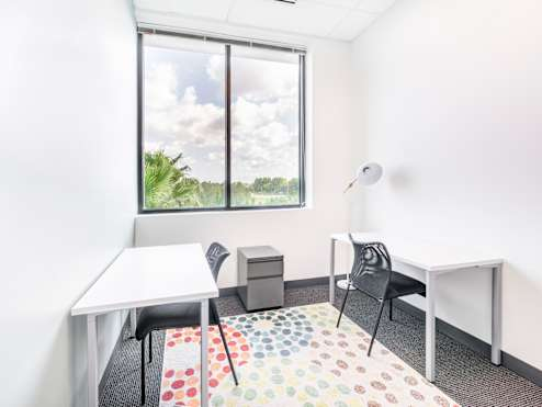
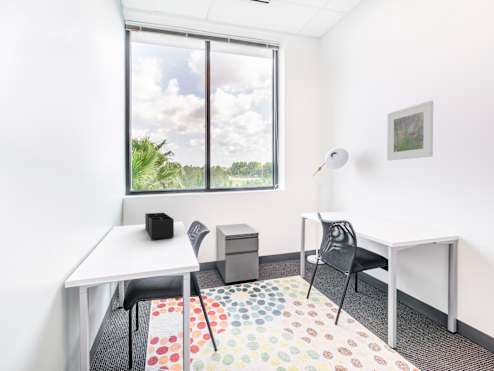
+ desk organizer [144,212,175,240]
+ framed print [386,100,434,161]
